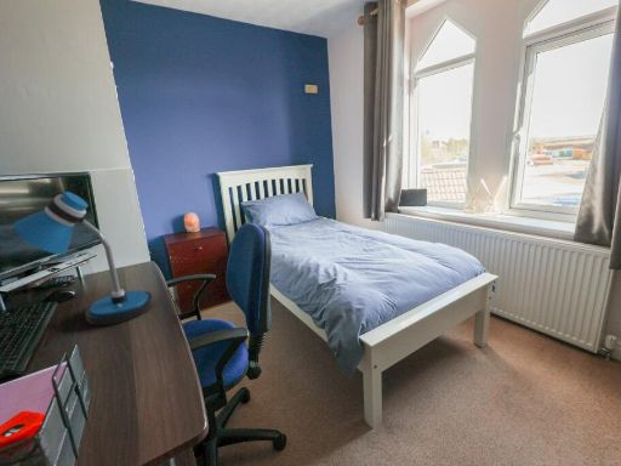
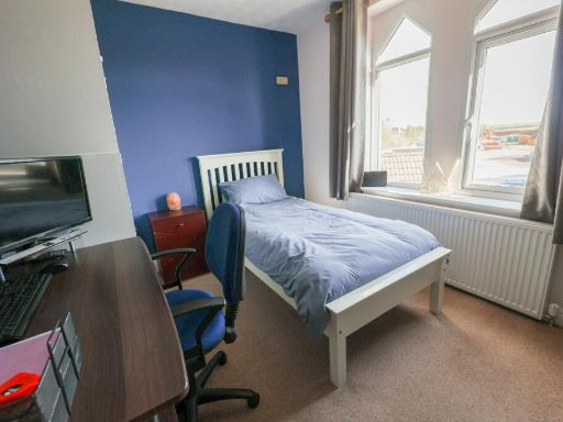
- desk lamp [12,191,155,326]
